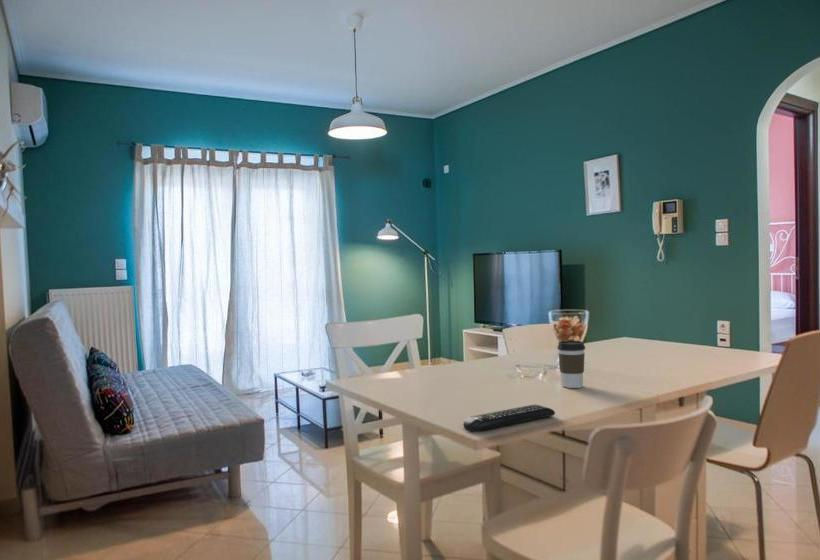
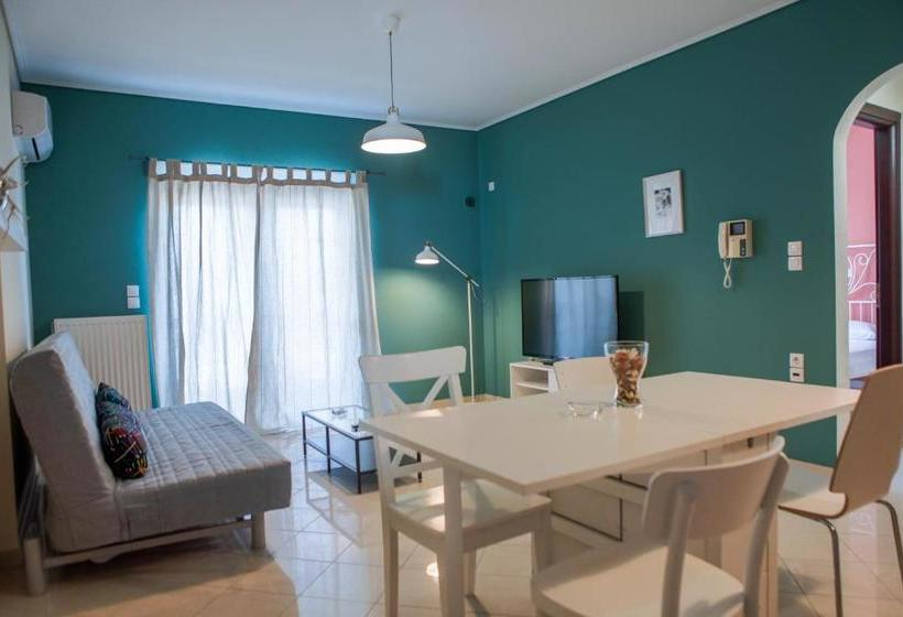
- coffee cup [557,340,586,389]
- remote control [462,403,556,433]
